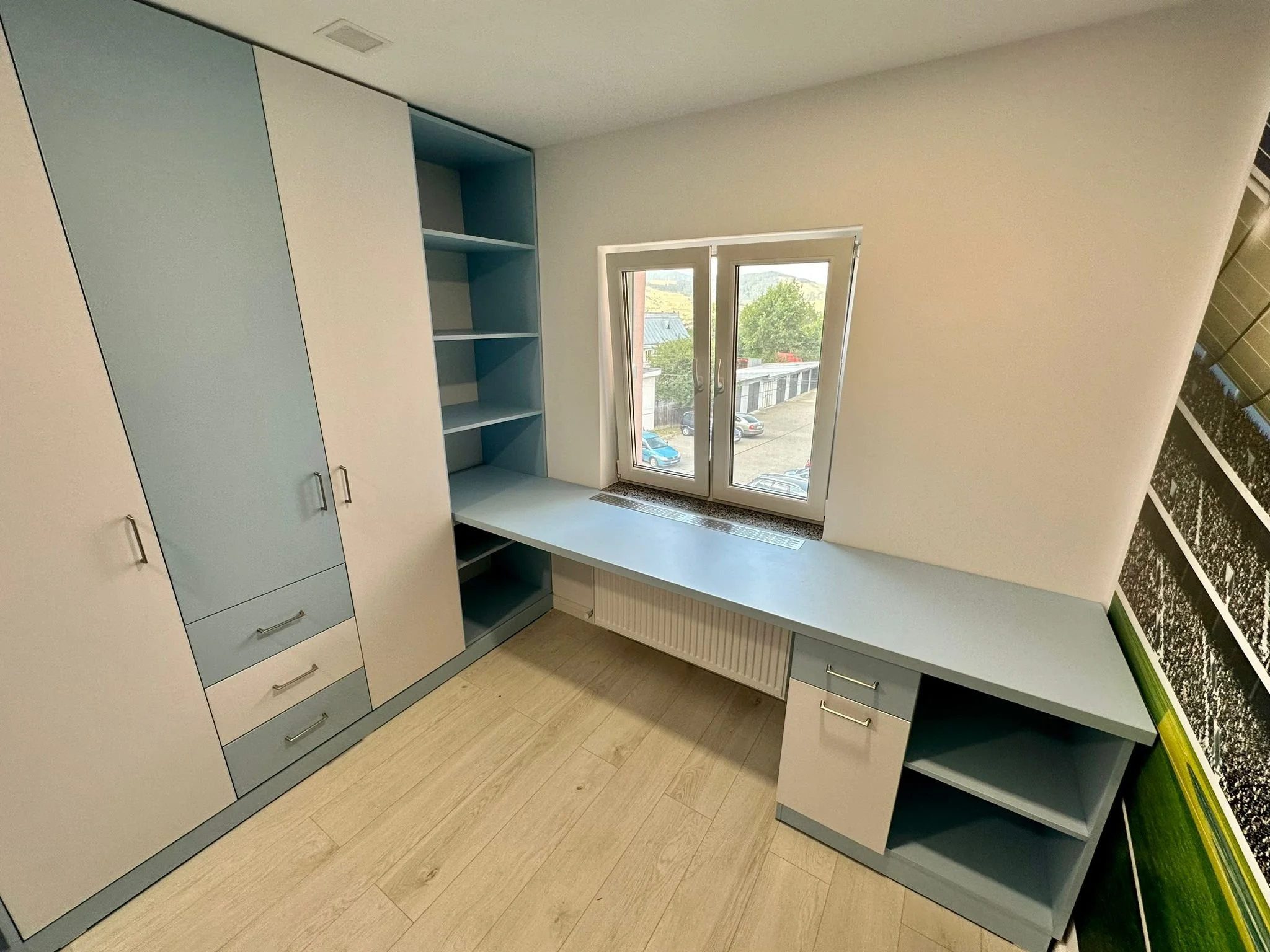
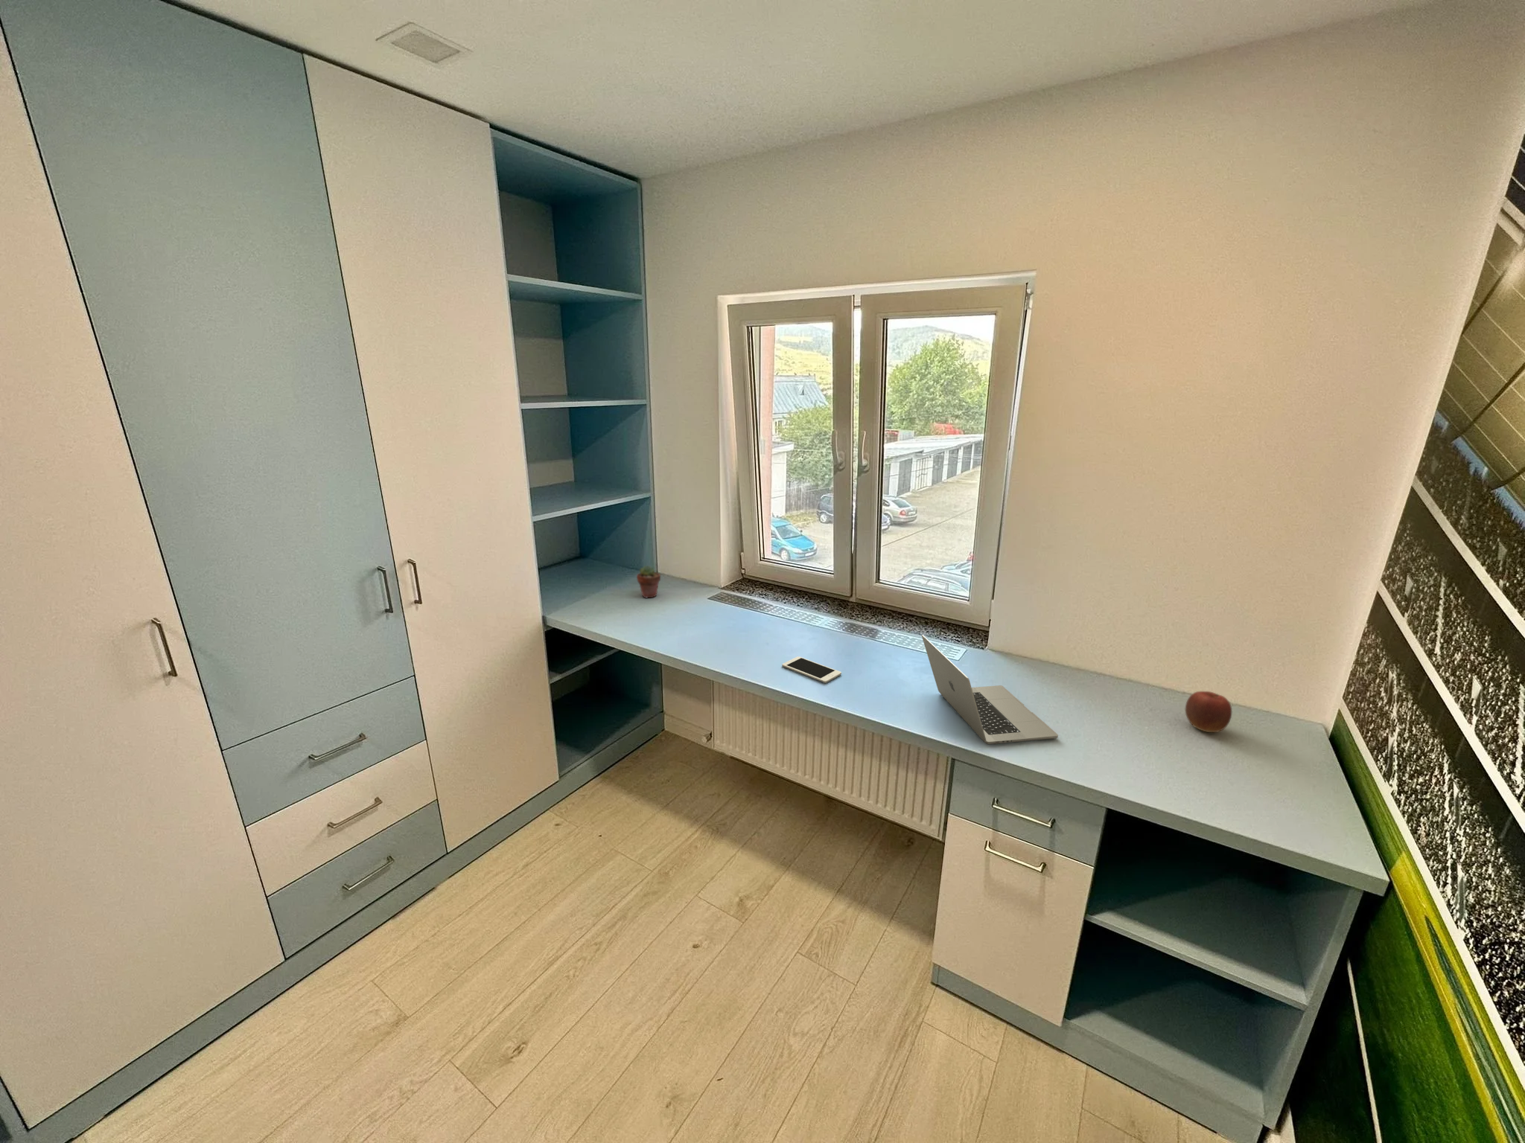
+ potted succulent [636,564,662,599]
+ cell phone [782,656,842,684]
+ apple [1185,690,1232,732]
+ laptop [921,634,1059,744]
